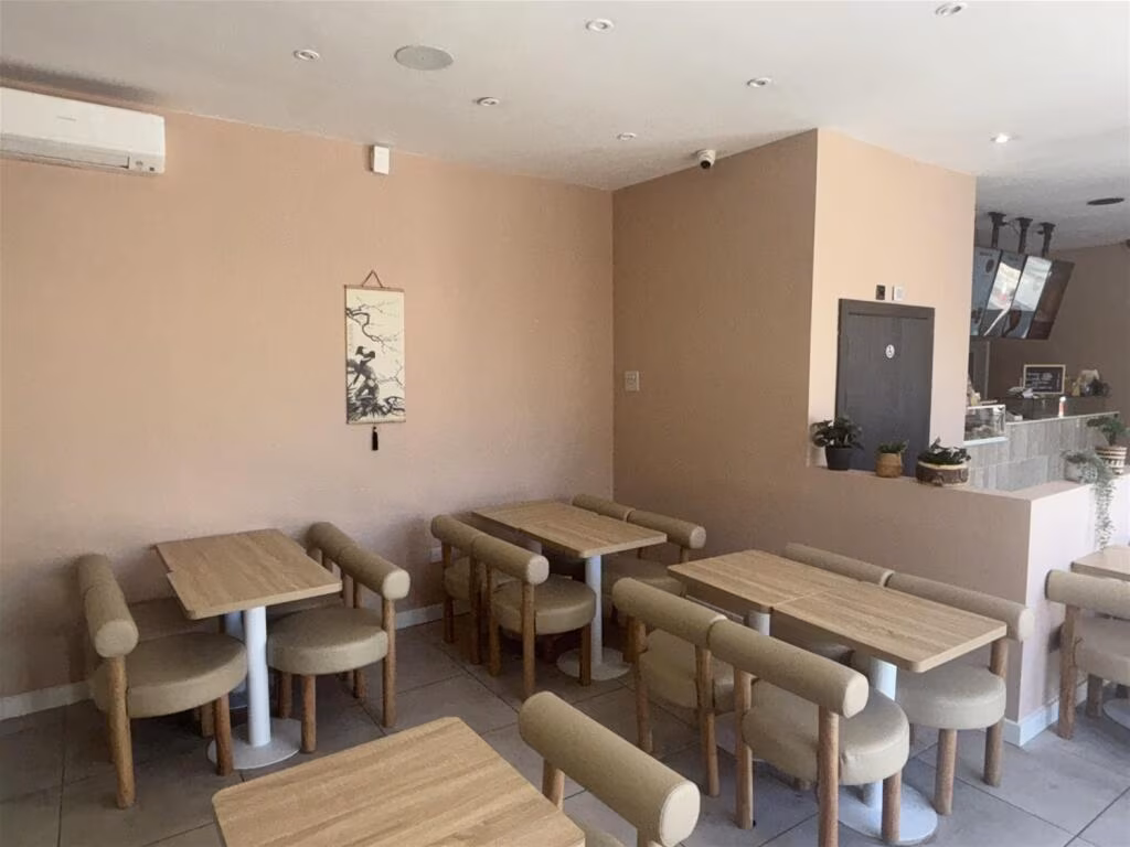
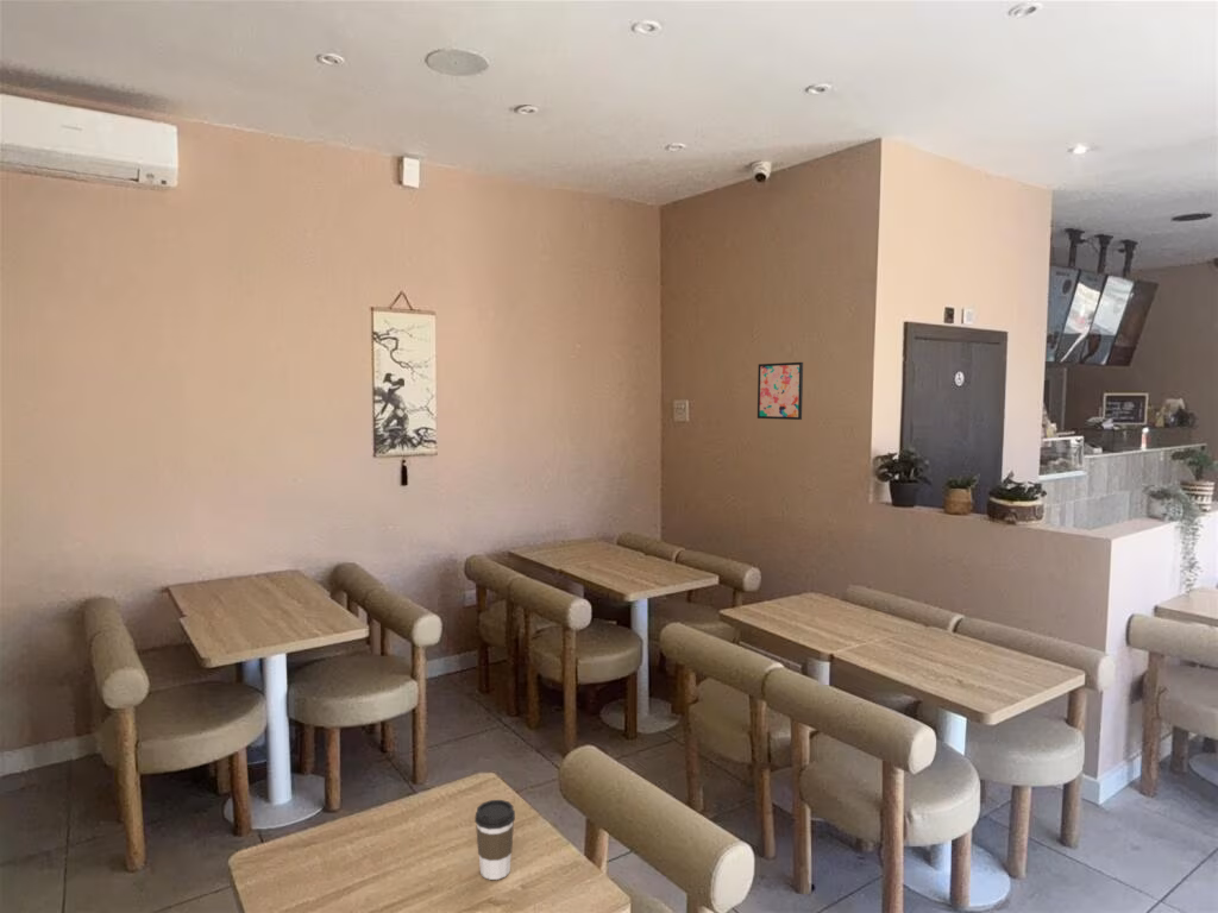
+ wall art [756,361,804,421]
+ coffee cup [473,799,516,881]
